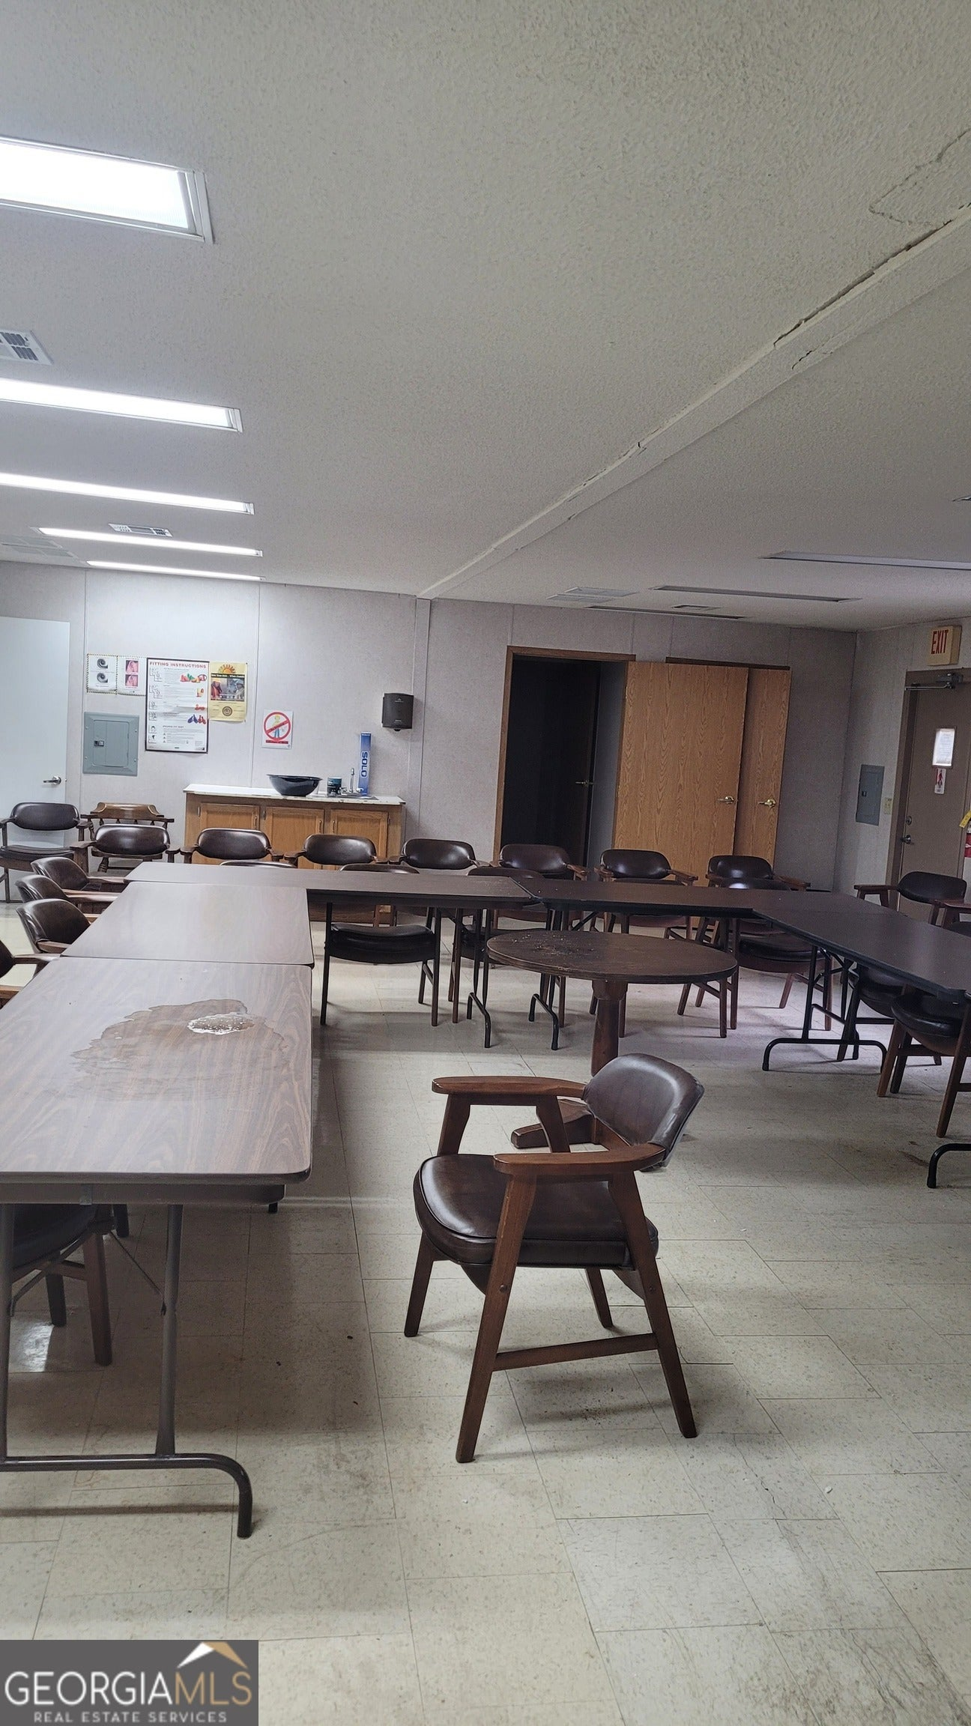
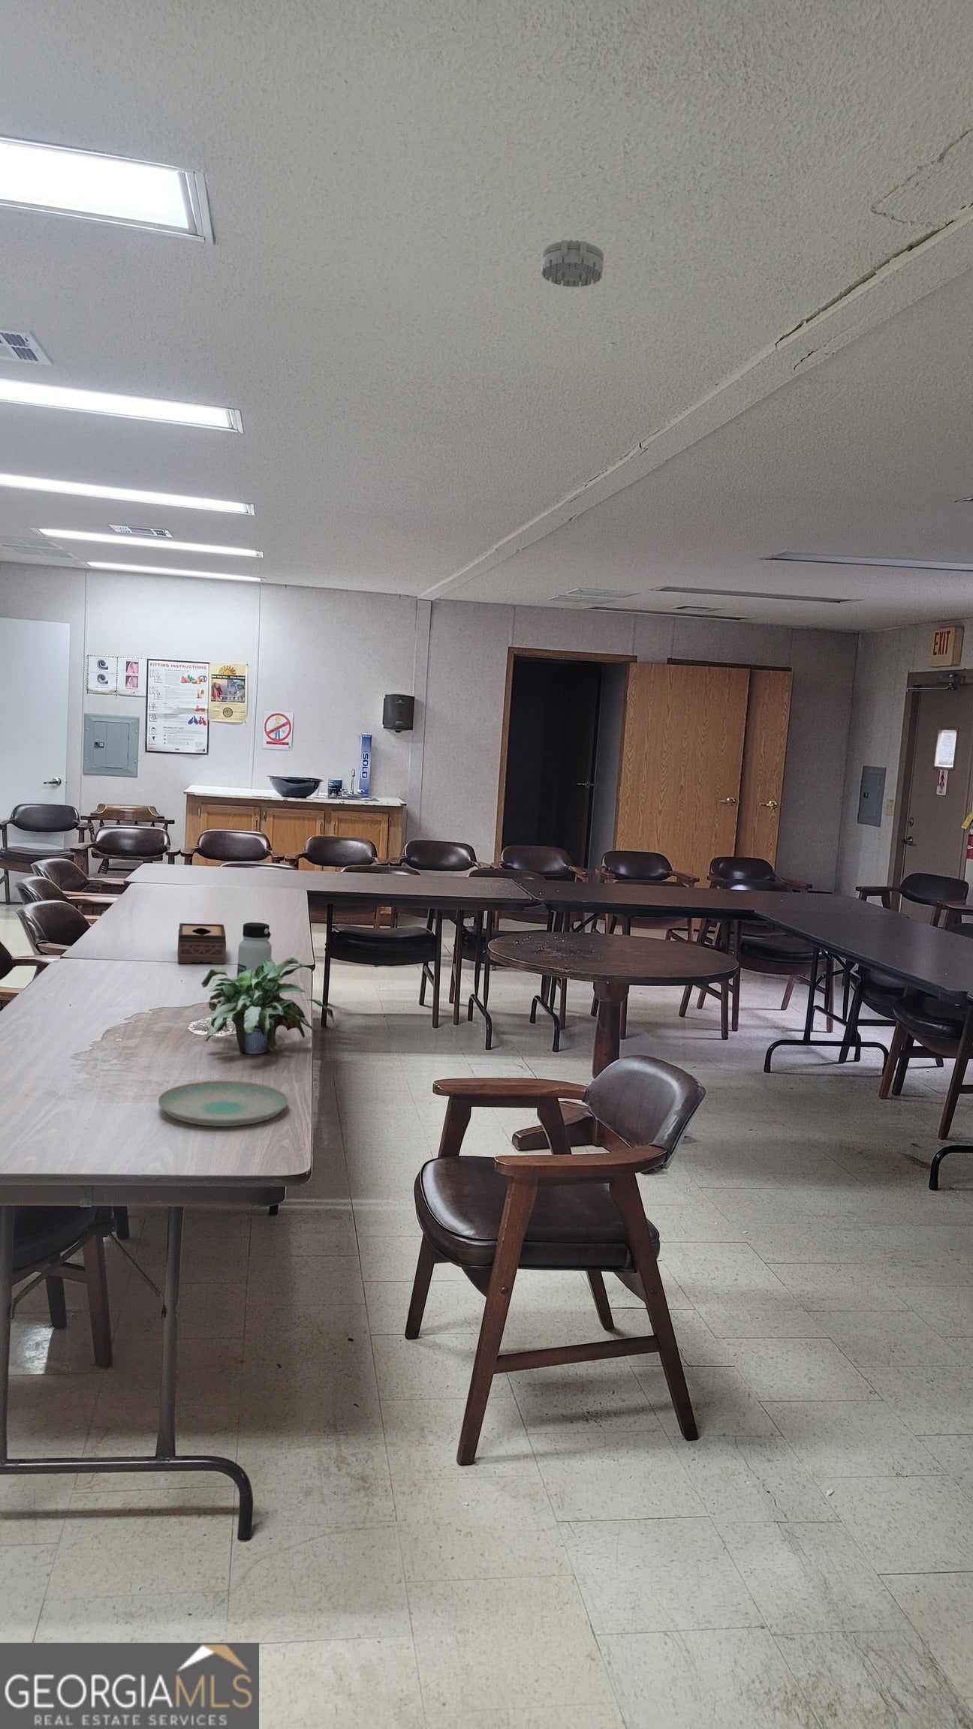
+ tissue box [177,923,227,964]
+ smoke detector [541,240,605,287]
+ plate [157,1079,289,1127]
+ water bottle [236,922,272,977]
+ potted plant [201,957,335,1054]
